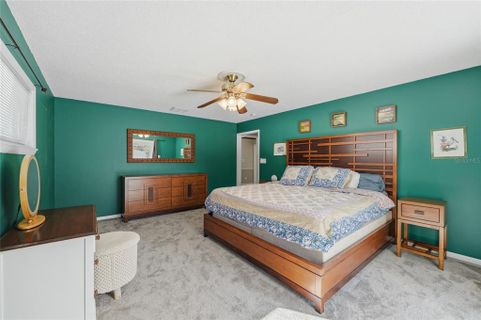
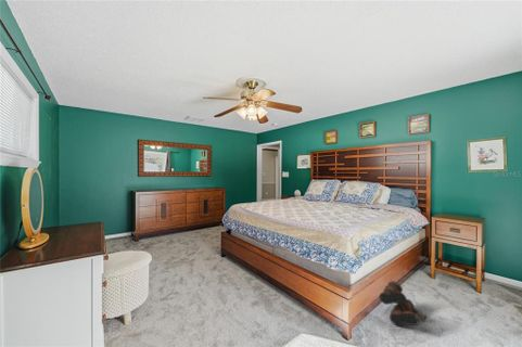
+ boots [379,280,428,327]
